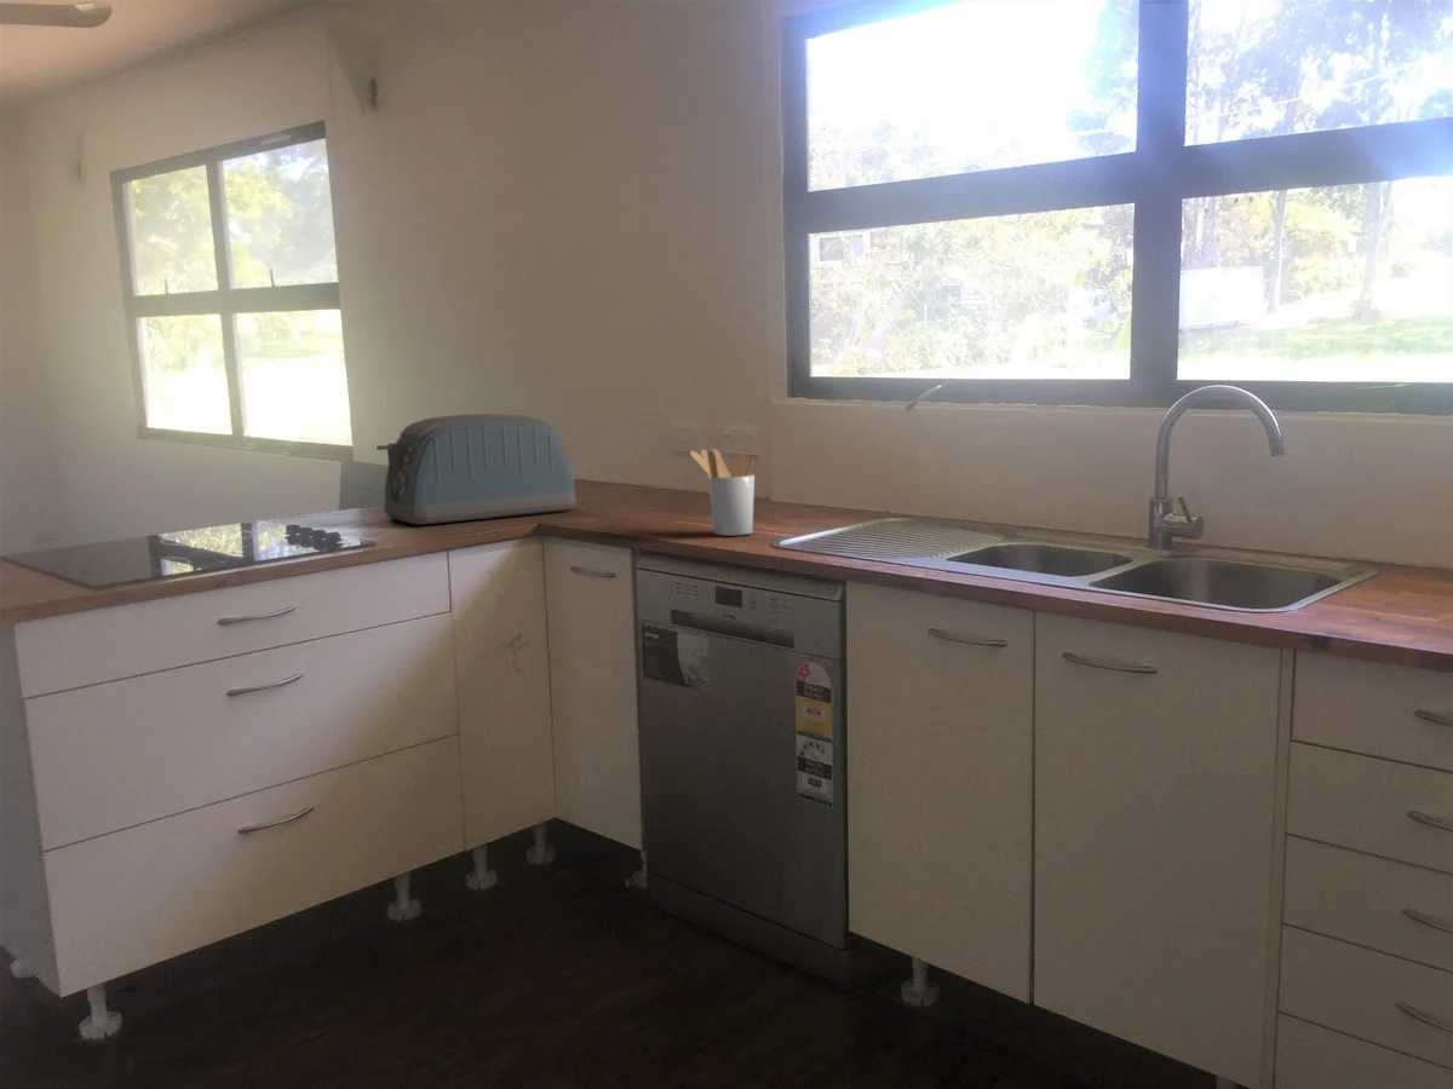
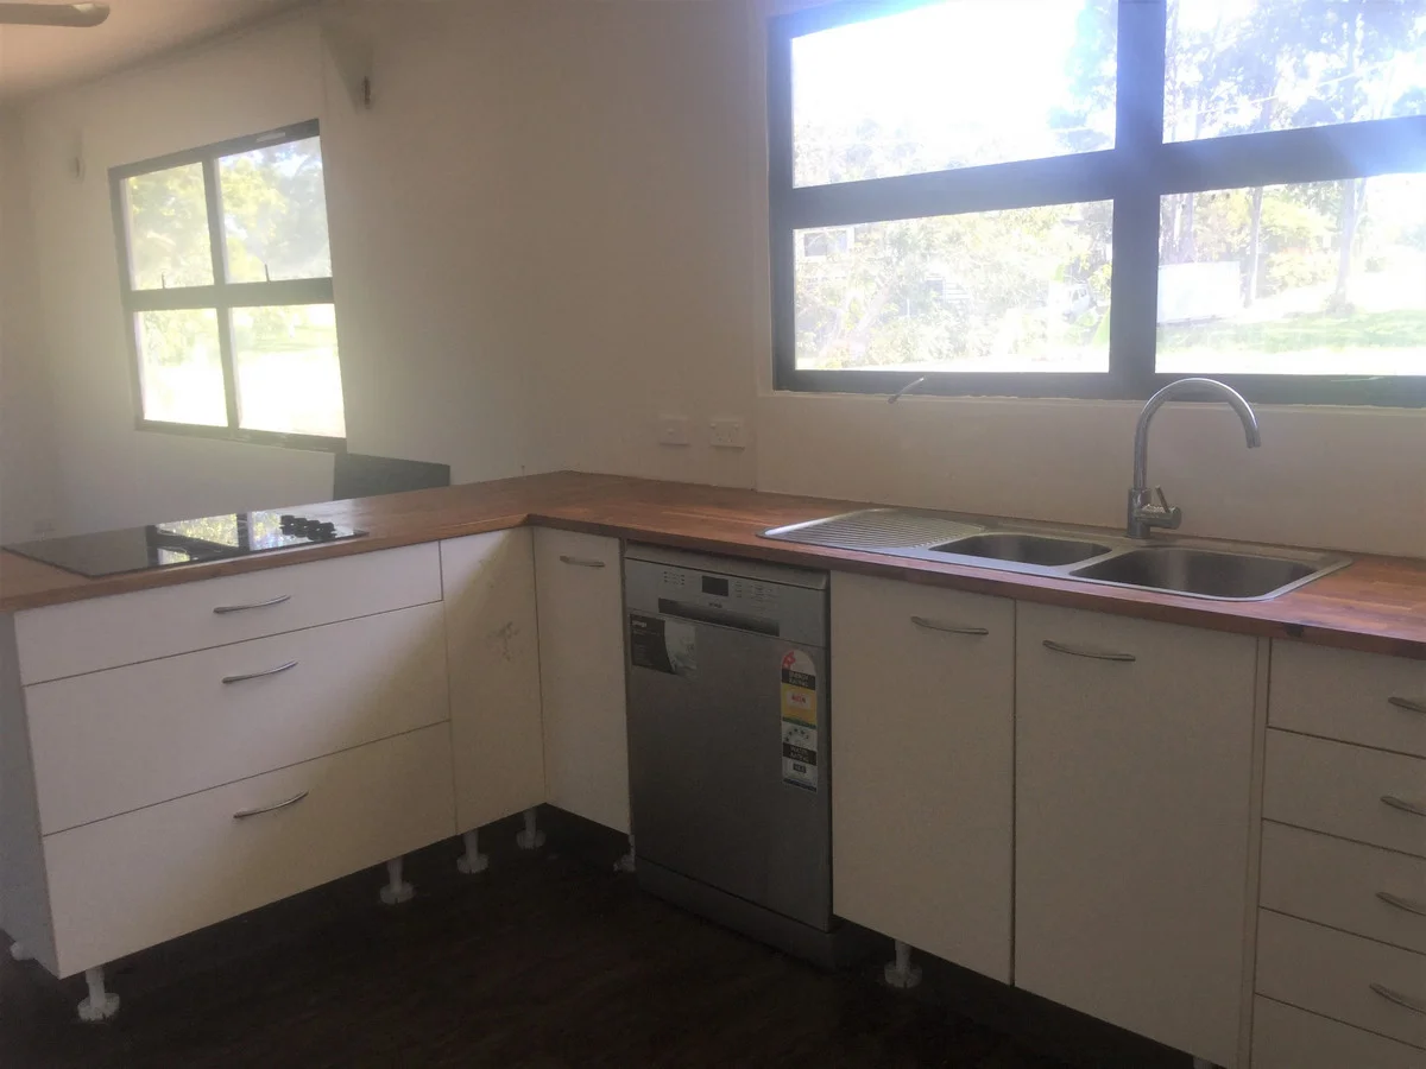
- utensil holder [689,448,756,537]
- toaster [375,413,578,526]
